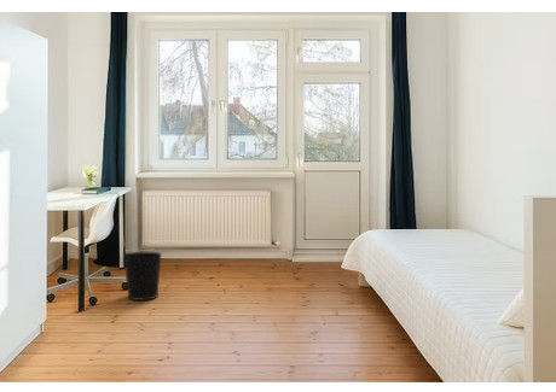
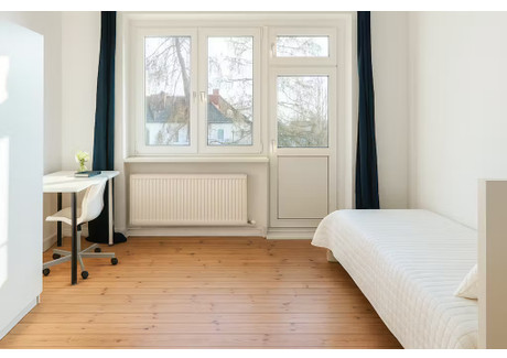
- wastebasket [122,251,163,302]
